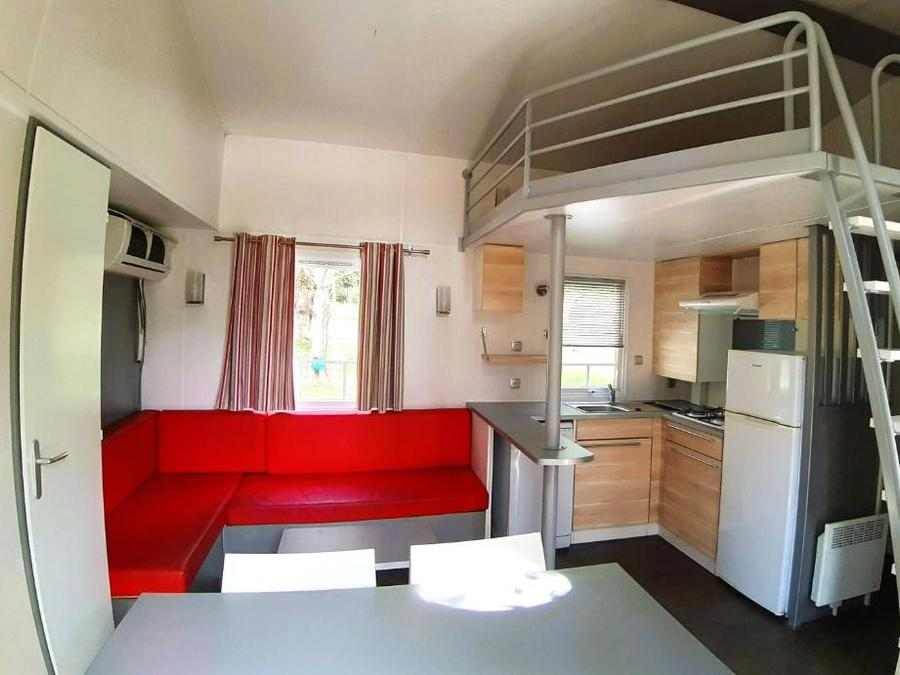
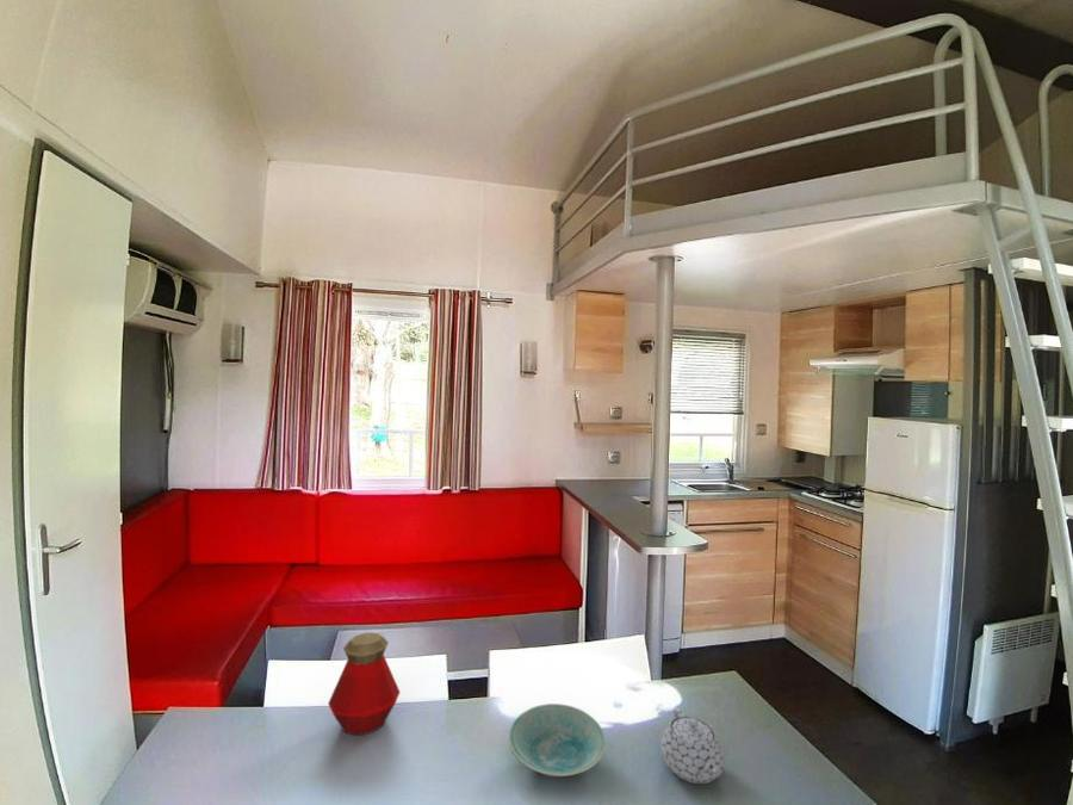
+ bowl [508,702,607,778]
+ teapot [659,707,725,785]
+ bottle [327,631,402,736]
